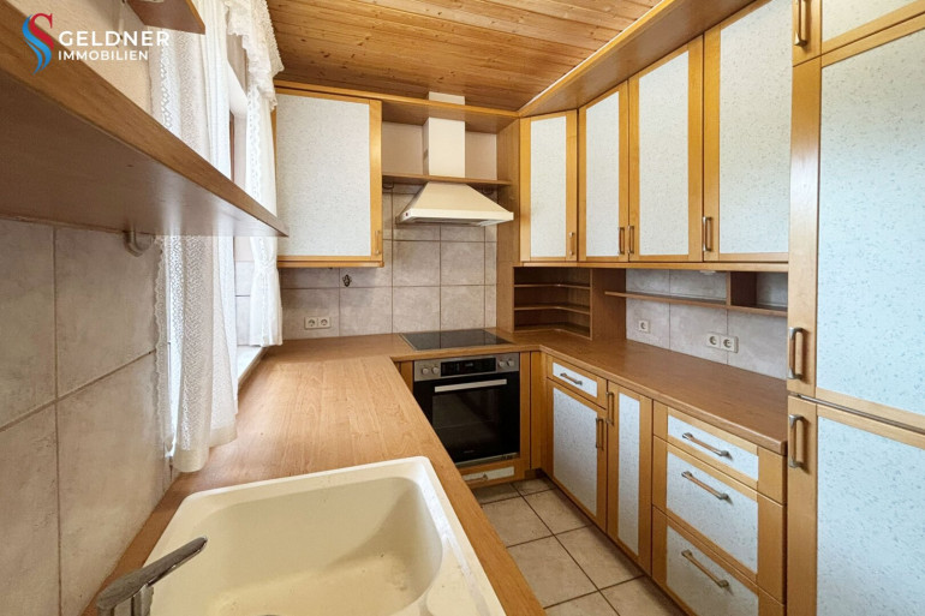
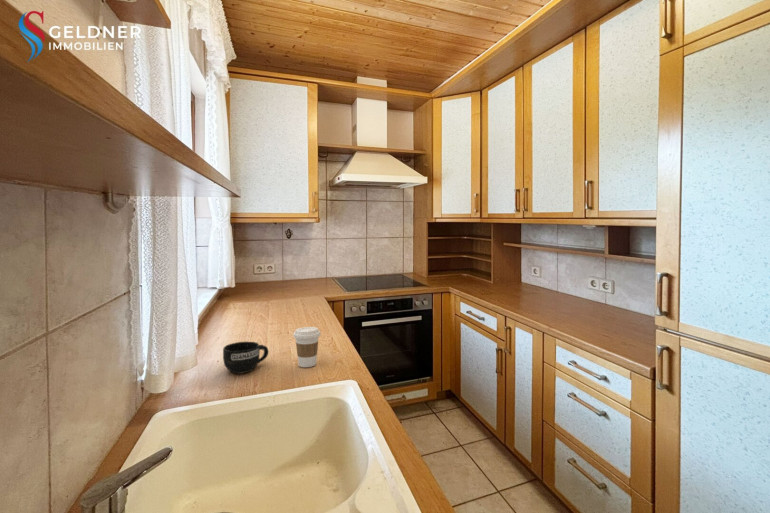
+ coffee cup [292,326,321,368]
+ mug [222,341,269,375]
